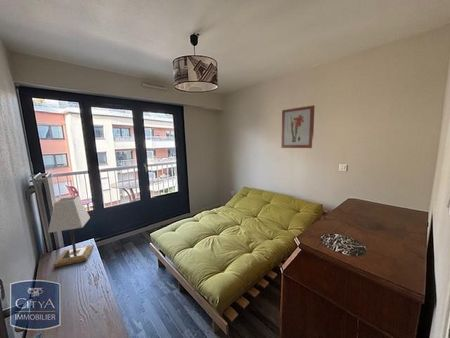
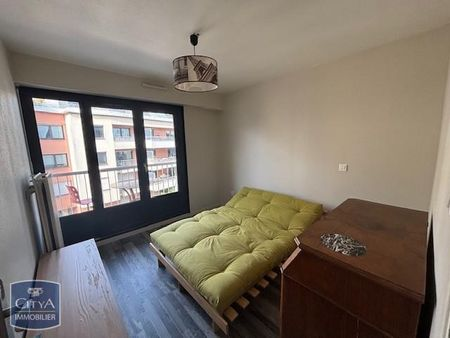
- wall art [280,104,316,149]
- lamp [47,195,94,268]
